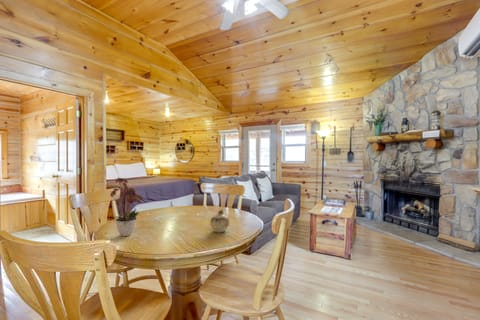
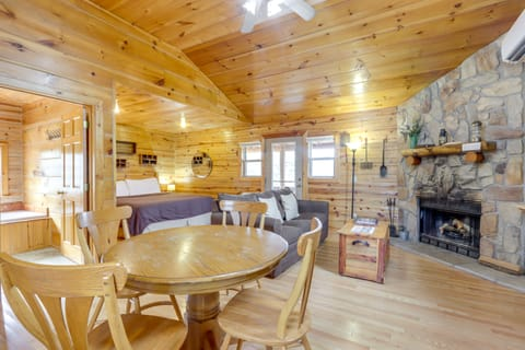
- flower arrangement [109,177,144,237]
- teapot [209,209,230,233]
